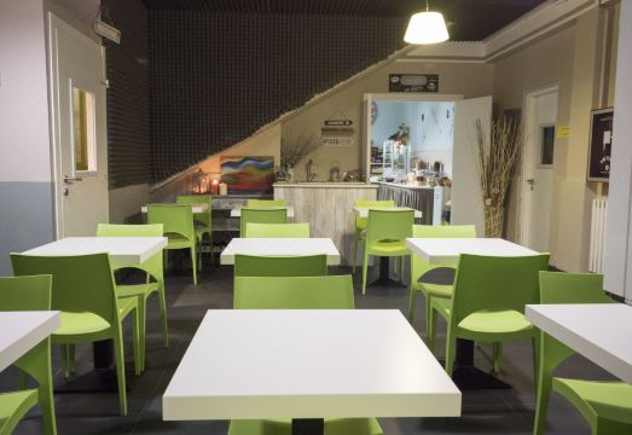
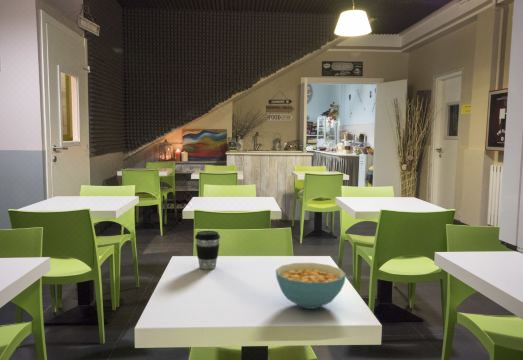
+ cereal bowl [275,262,347,310]
+ coffee cup [194,230,221,270]
